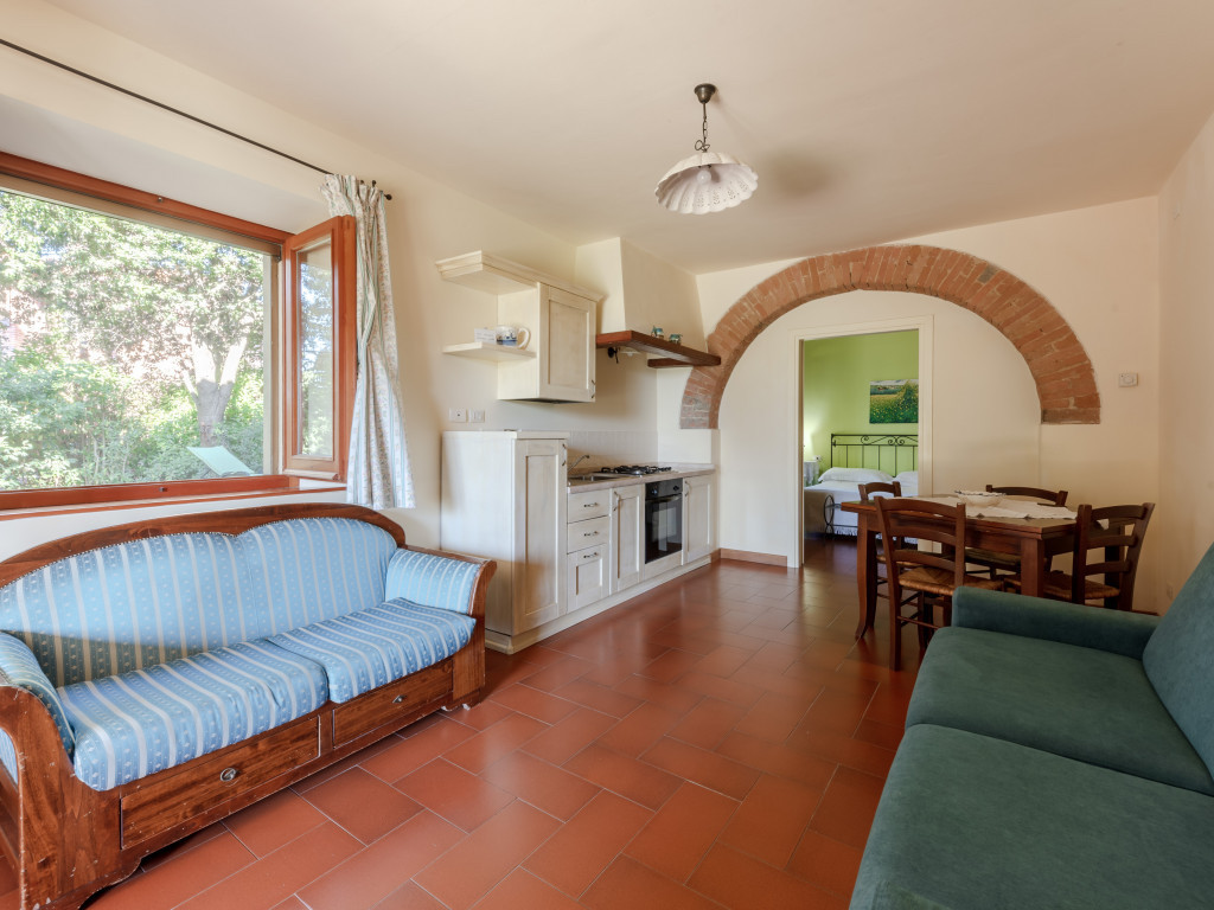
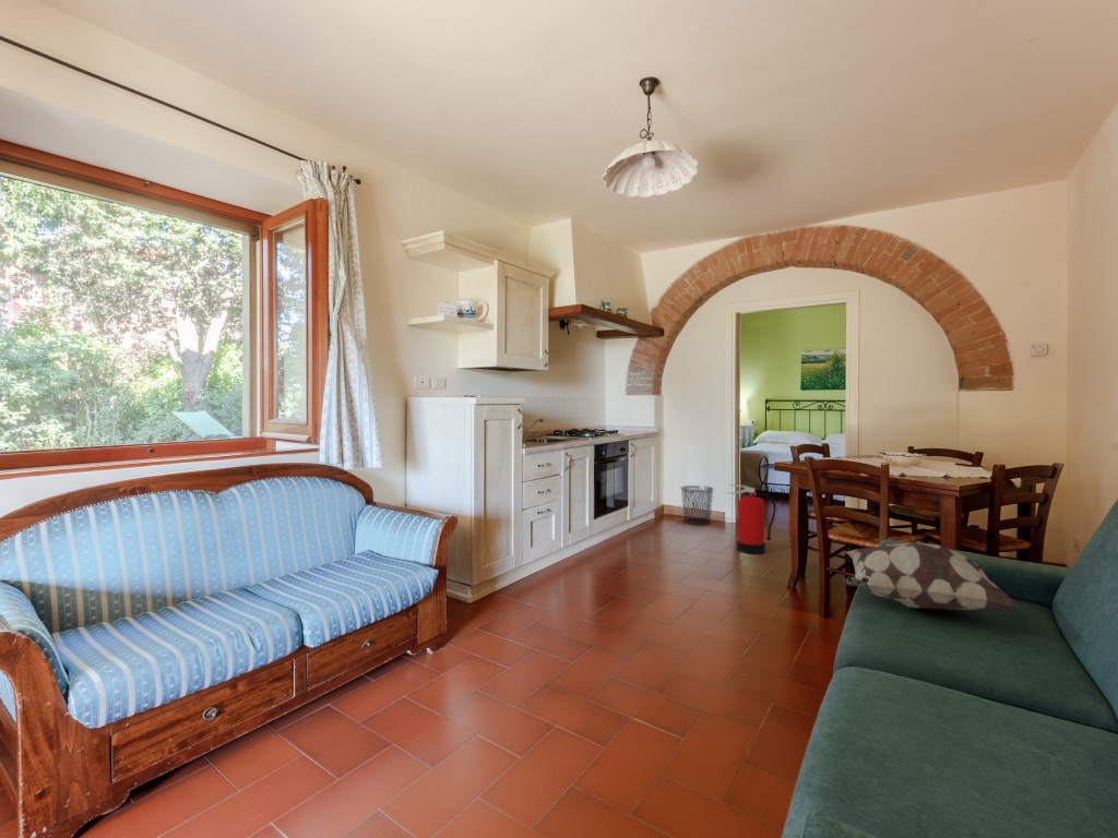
+ waste bin [679,484,715,526]
+ decorative pillow [841,540,1021,611]
+ fire extinguisher [726,483,777,555]
